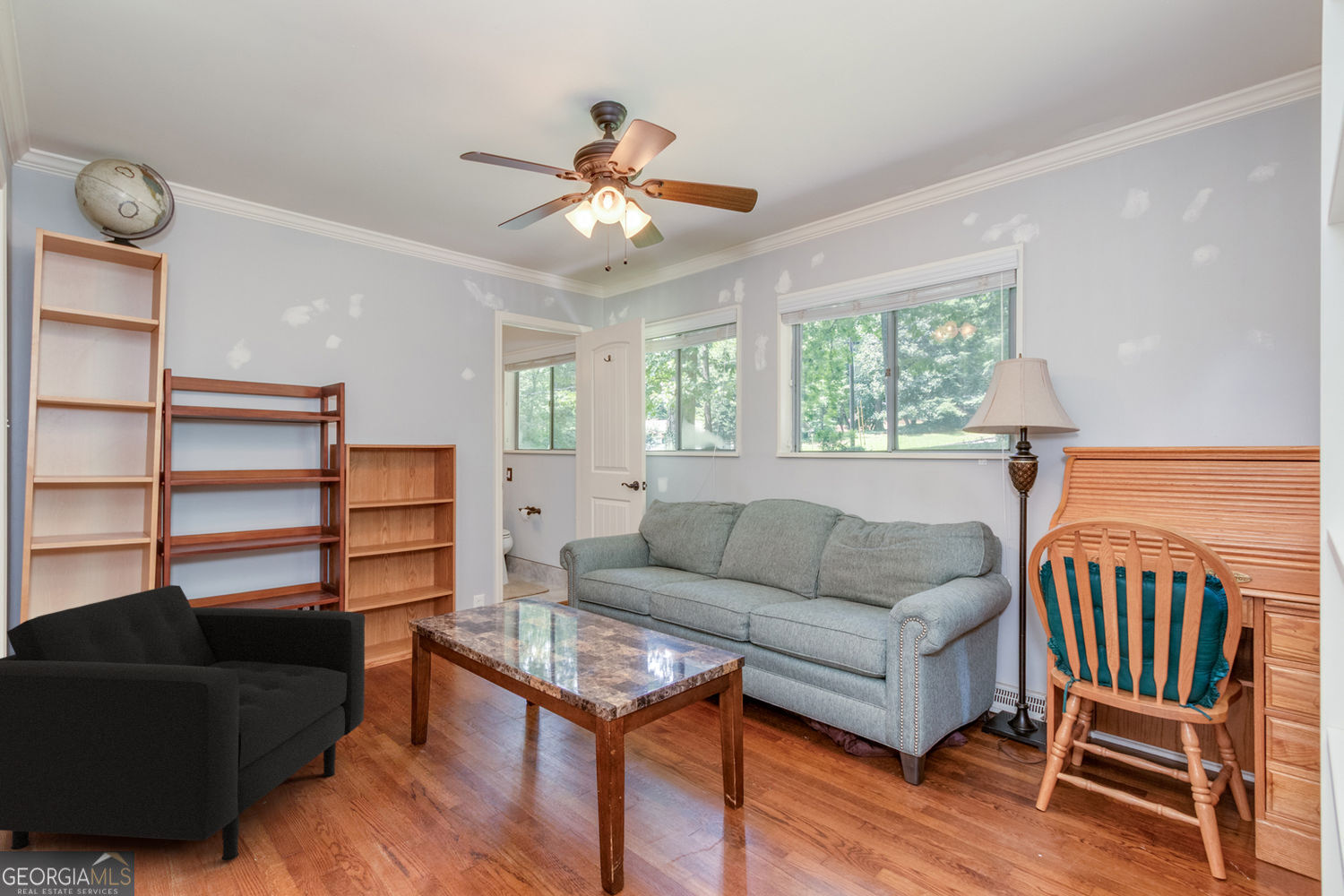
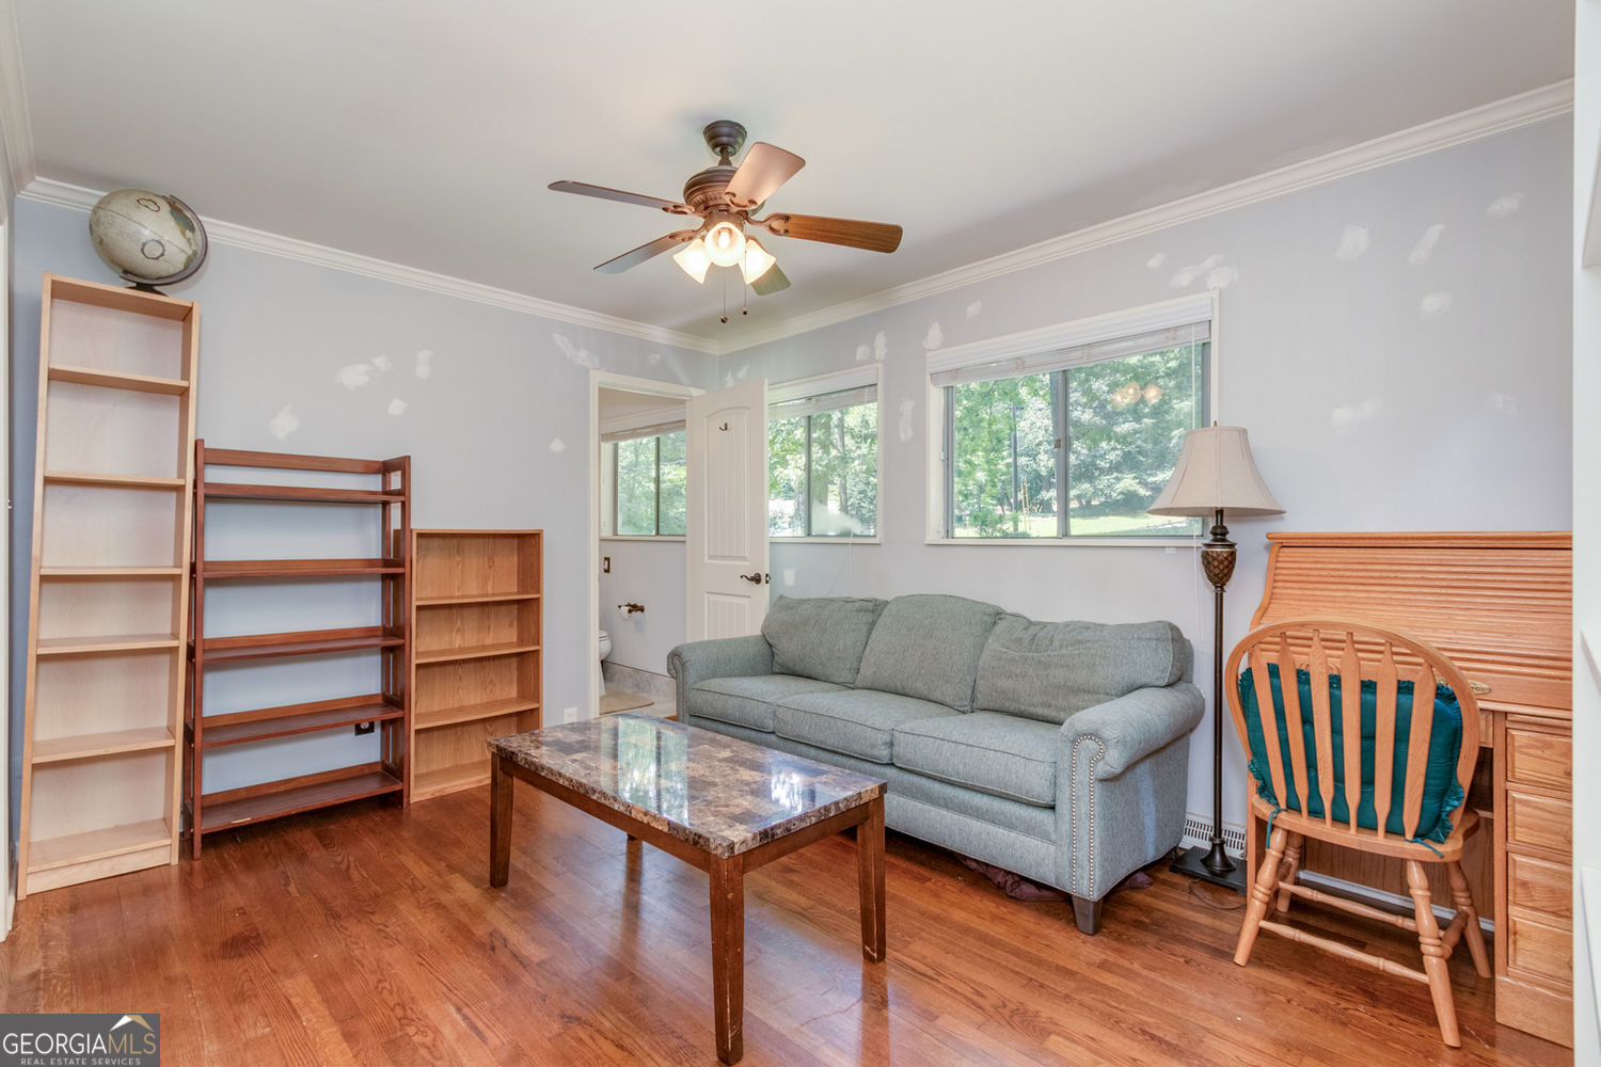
- armchair [0,584,366,861]
